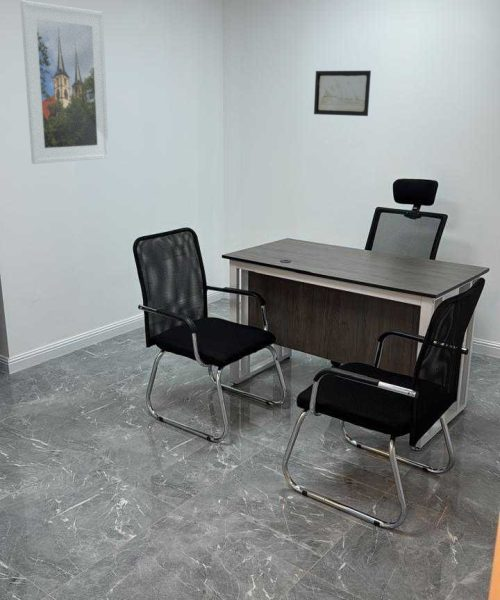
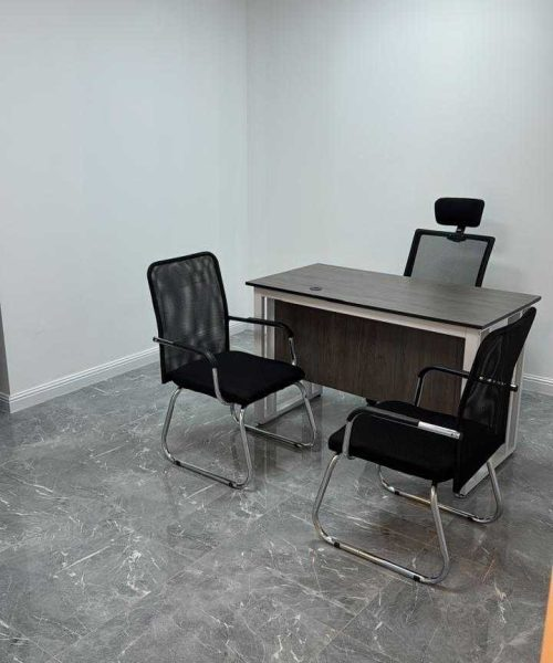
- wall art [313,70,372,117]
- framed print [19,0,110,165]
